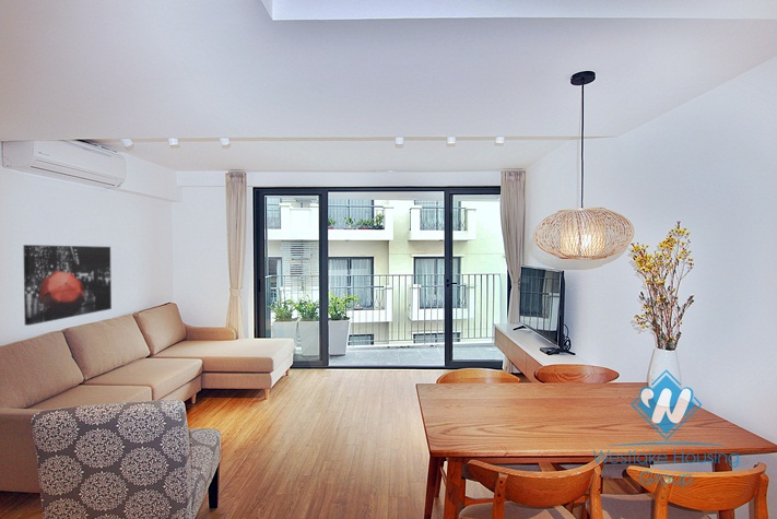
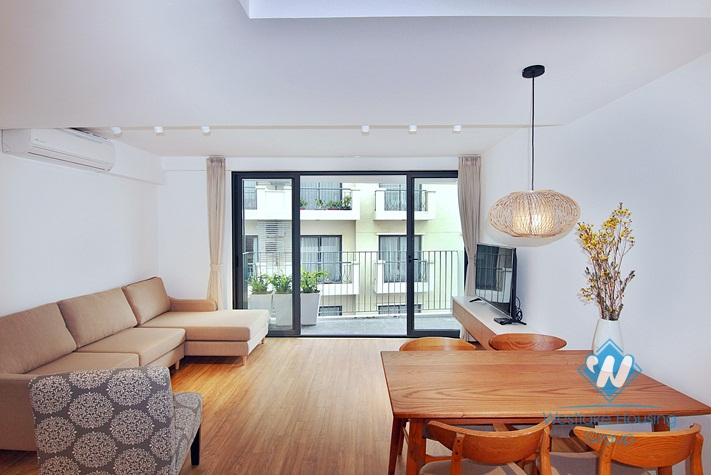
- wall art [22,244,113,327]
